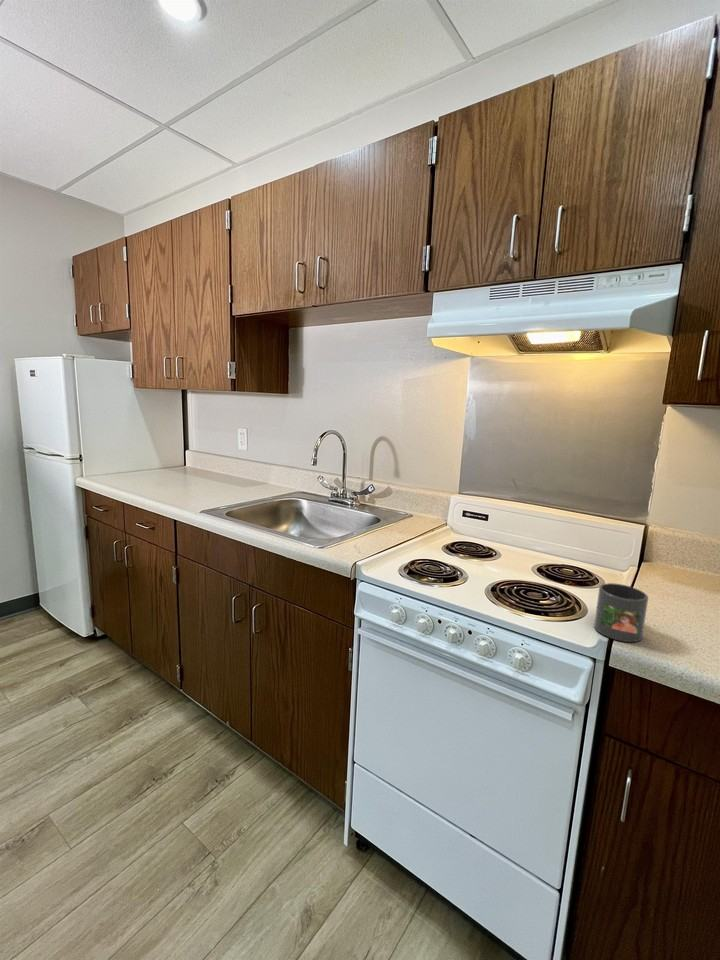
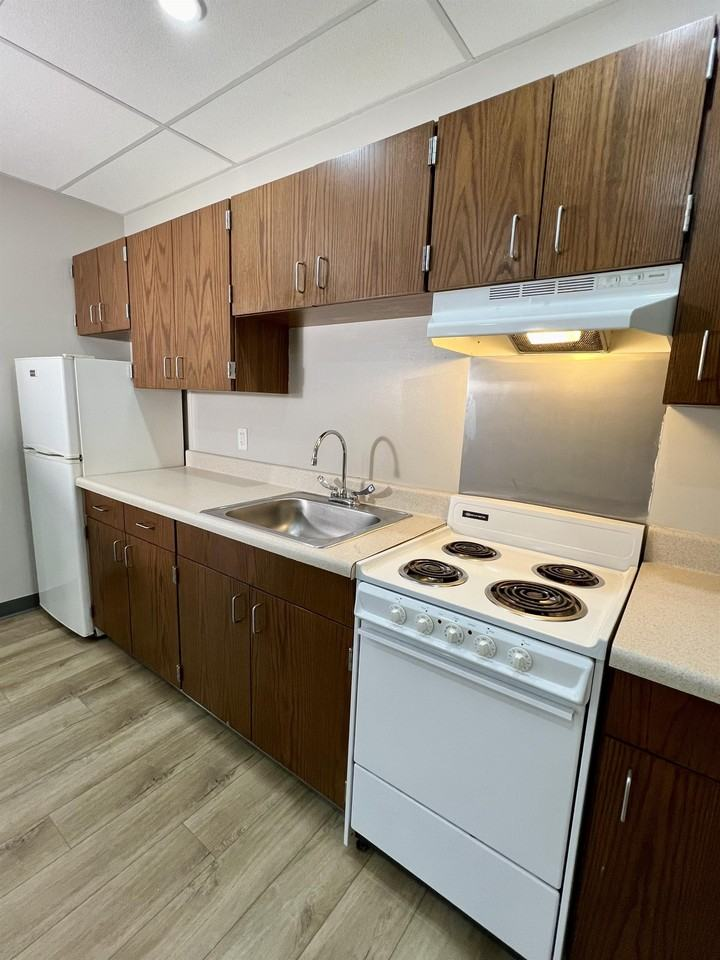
- mug [593,582,649,643]
